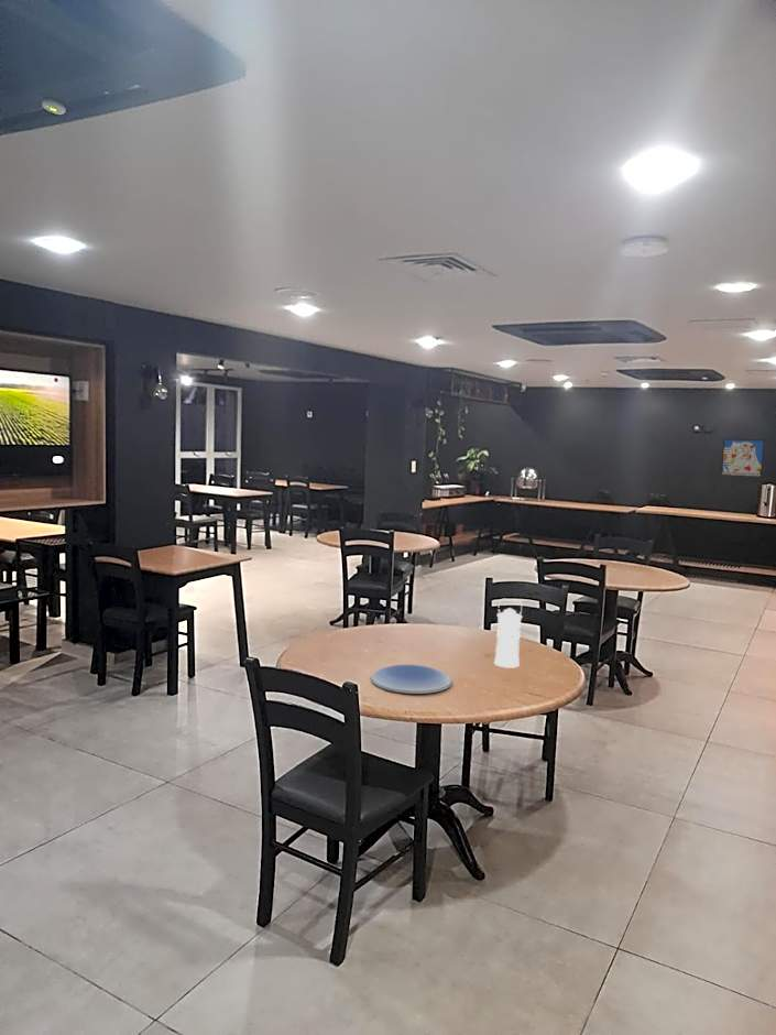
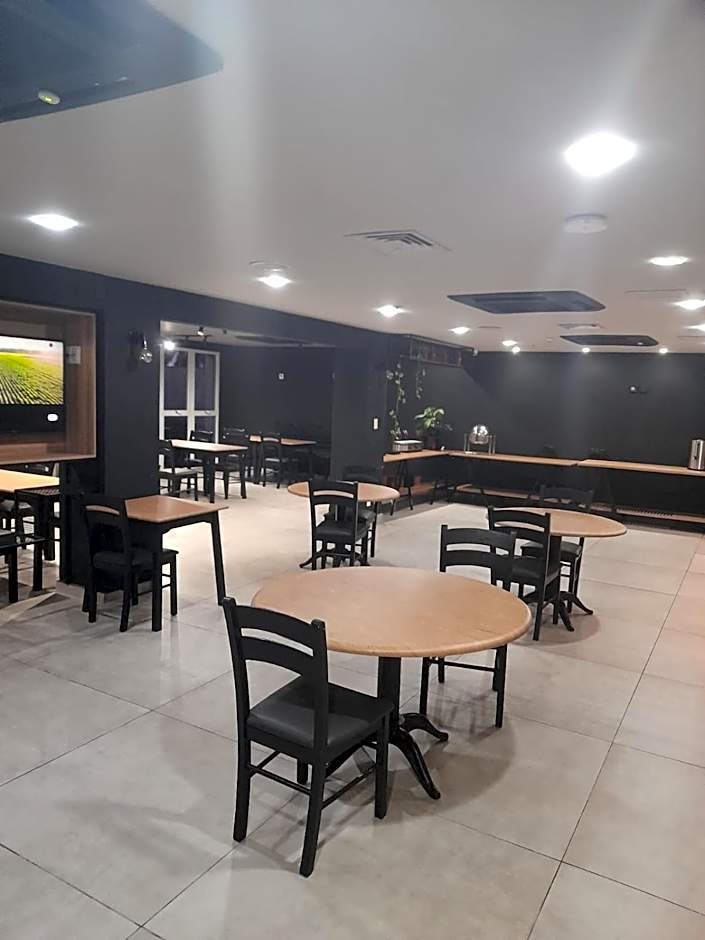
- wall art [720,438,765,478]
- lantern [493,598,523,669]
- plate [370,664,452,695]
